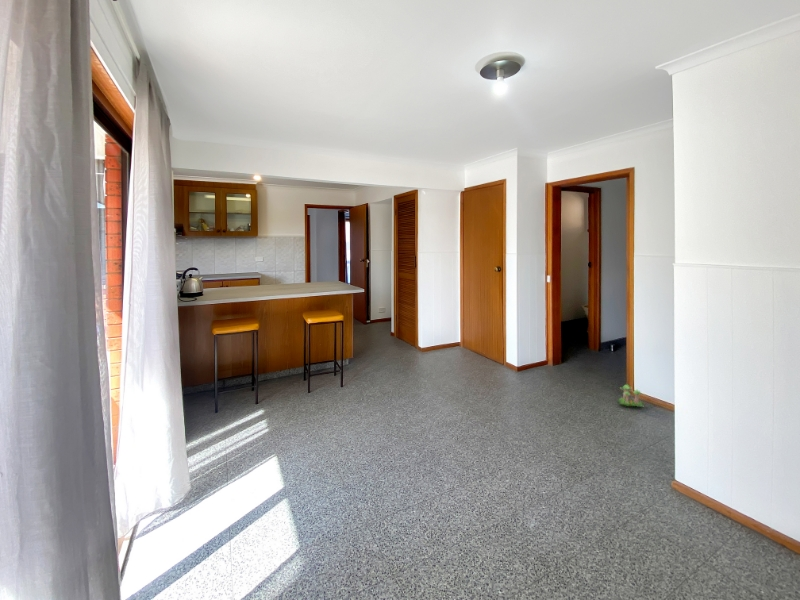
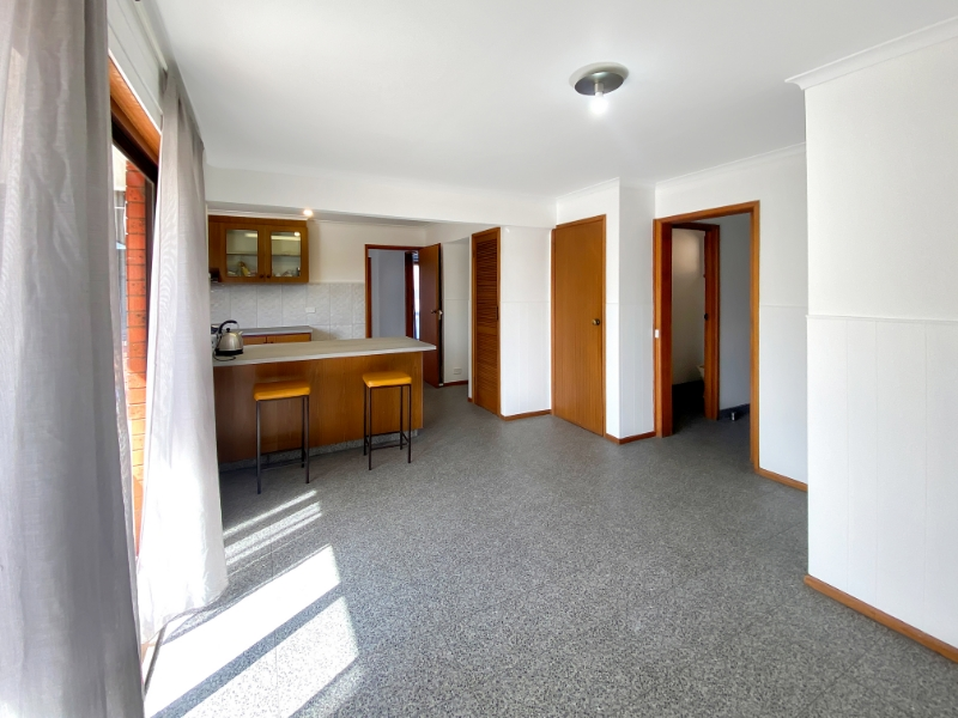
- plant [617,383,644,408]
